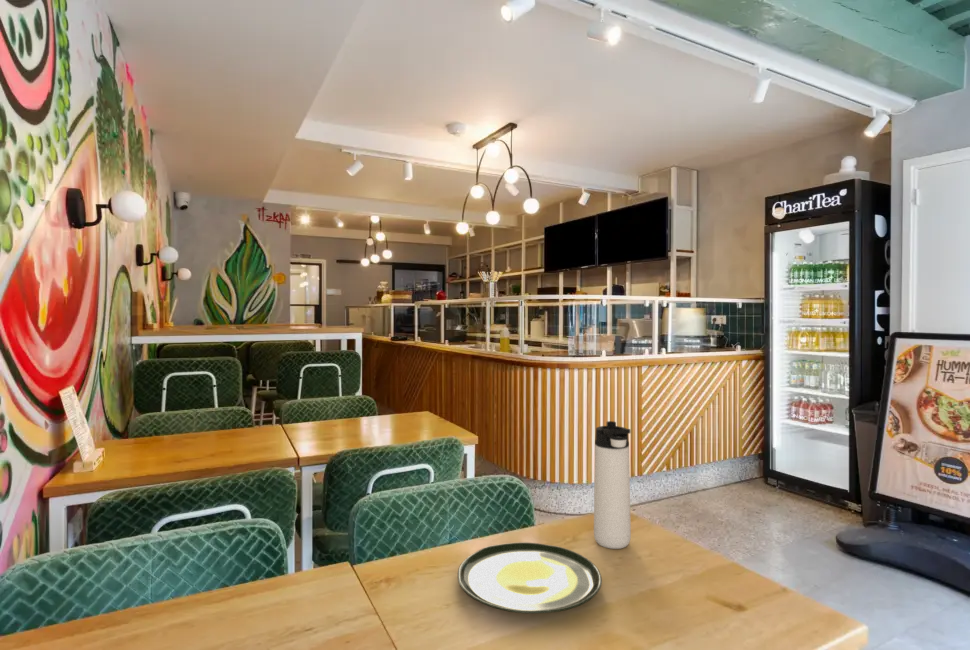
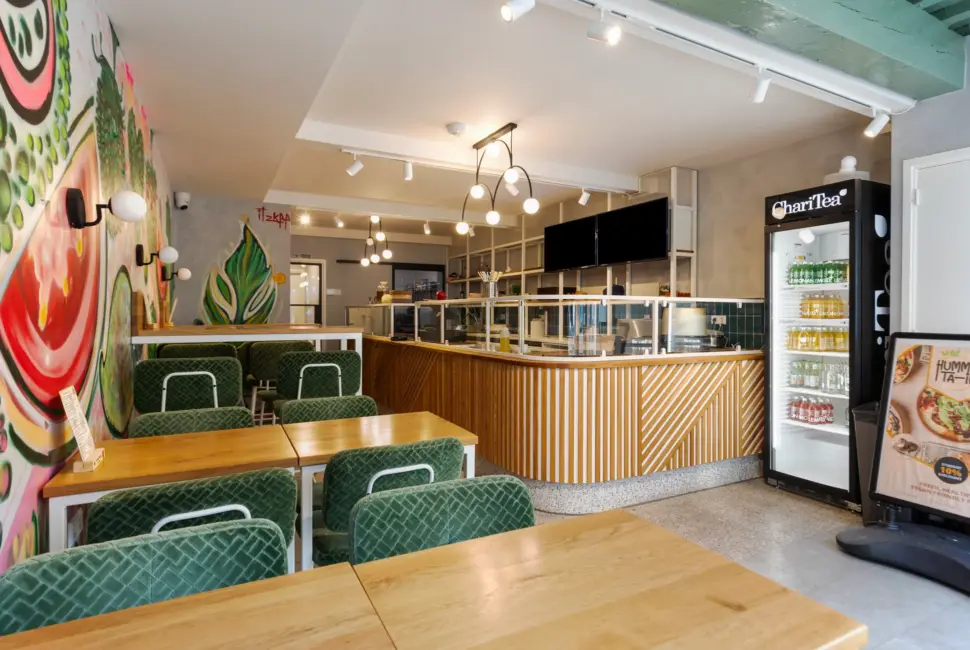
- thermos bottle [593,420,632,550]
- plate [457,541,603,614]
